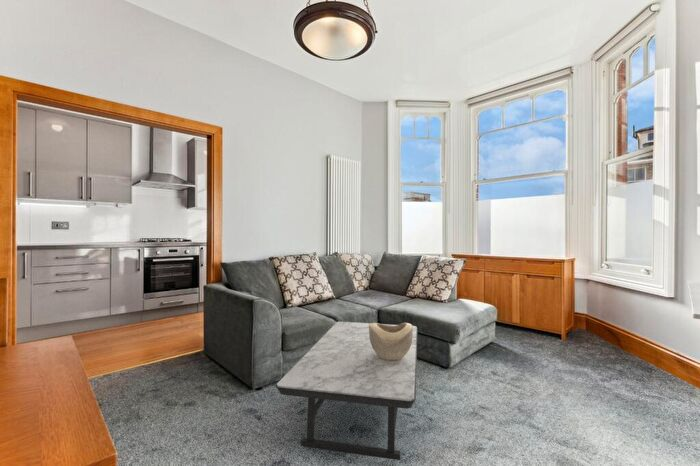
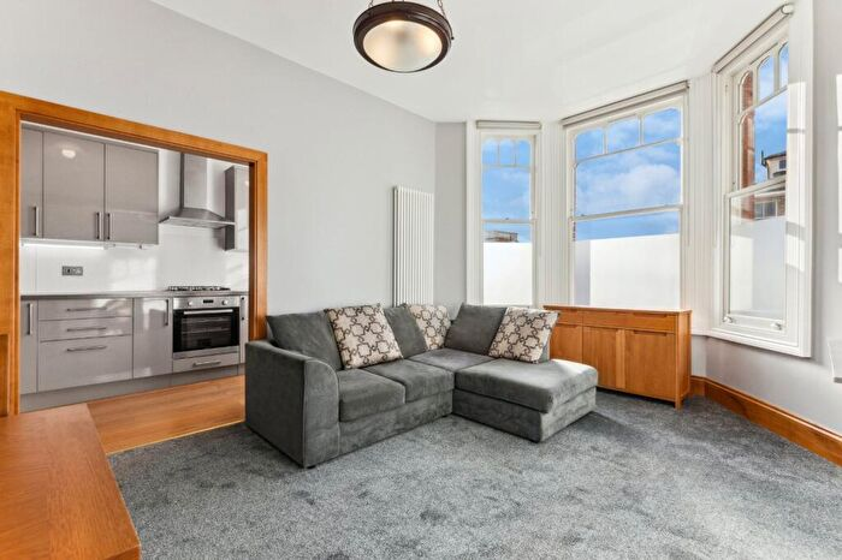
- decorative bowl [369,322,413,360]
- coffee table [275,321,418,461]
